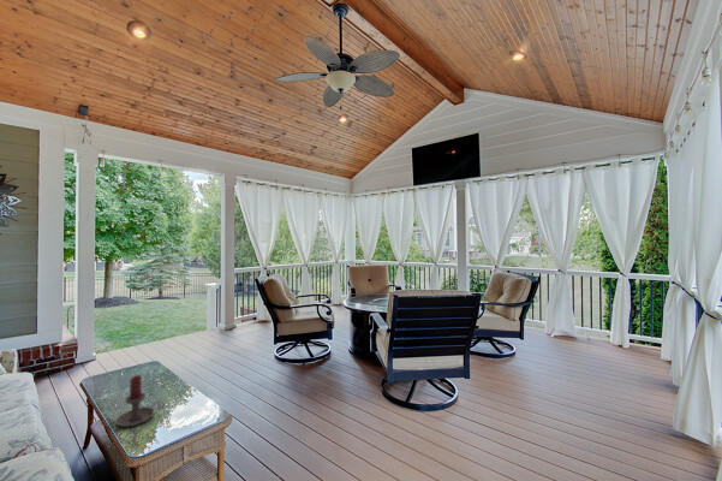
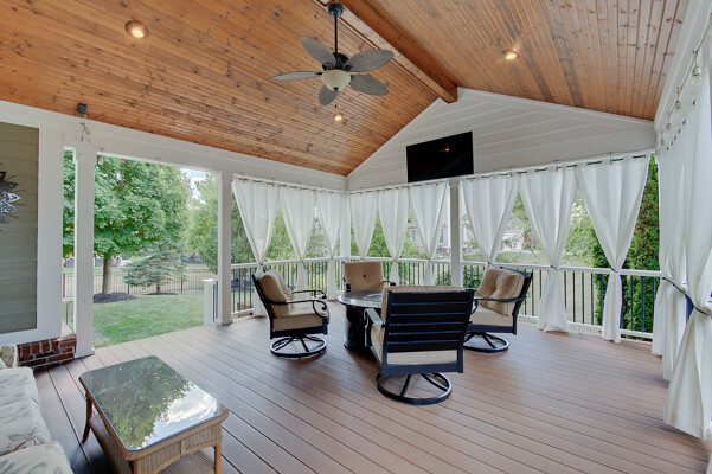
- candle holder [114,374,166,428]
